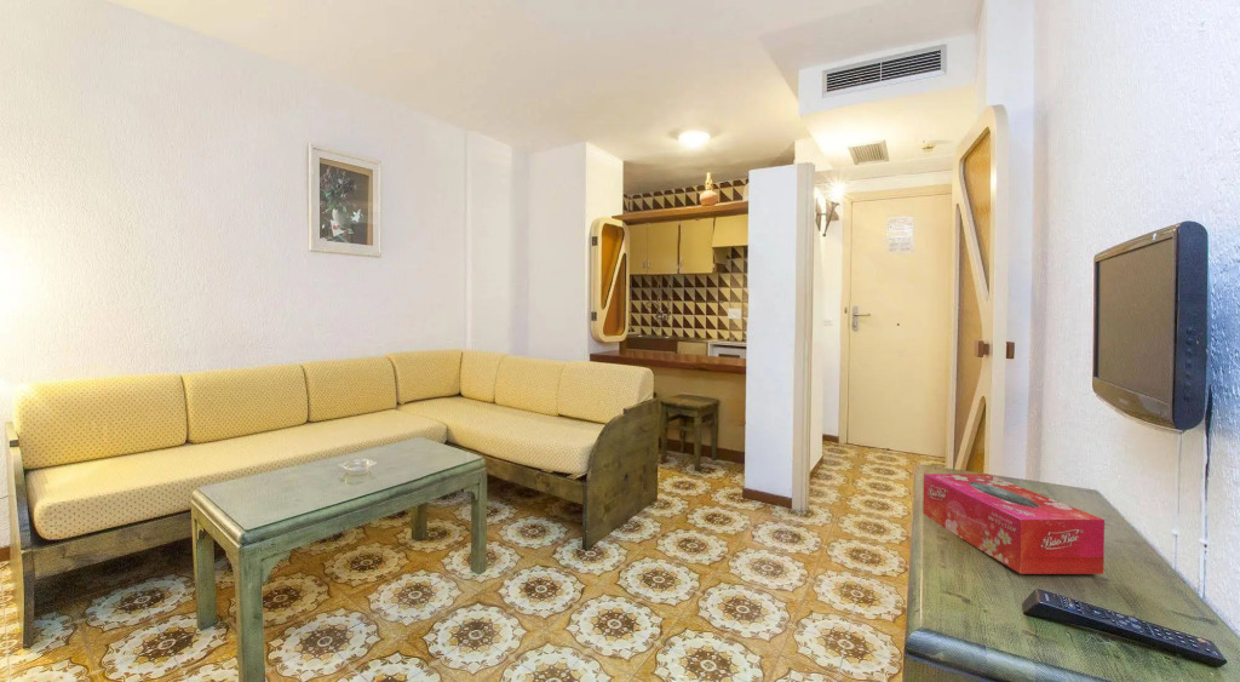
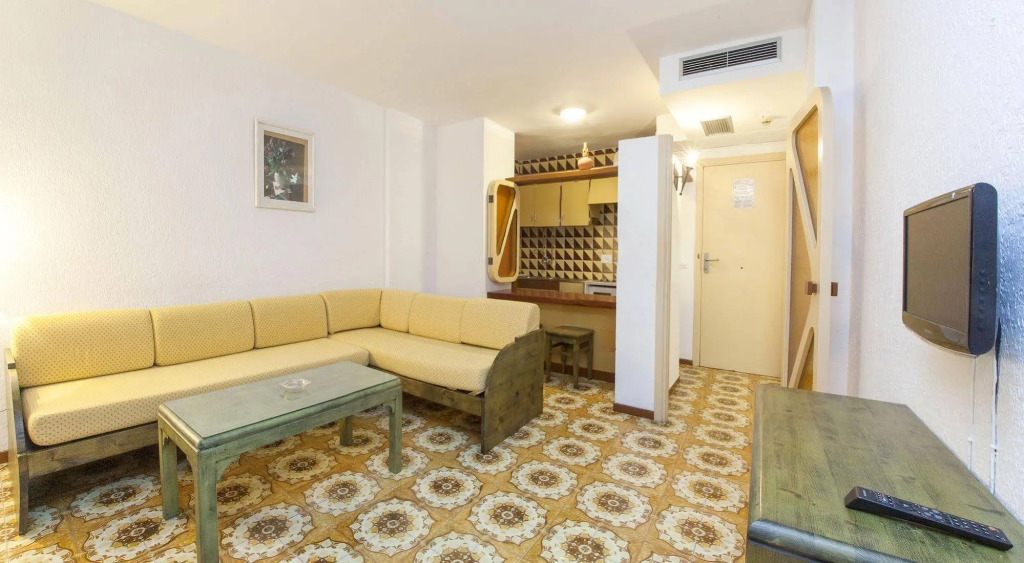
- tissue box [922,472,1106,575]
